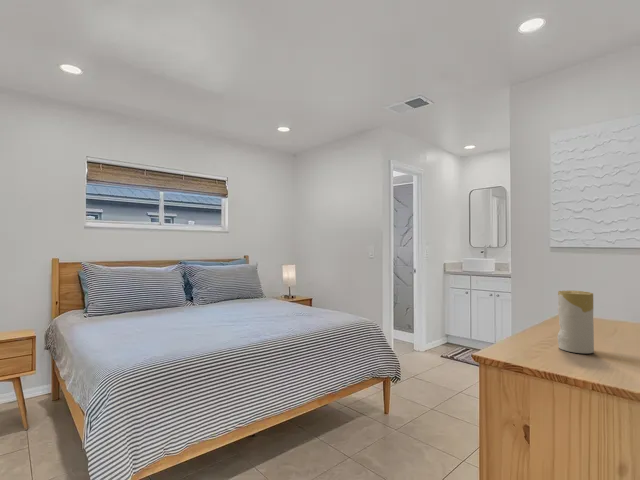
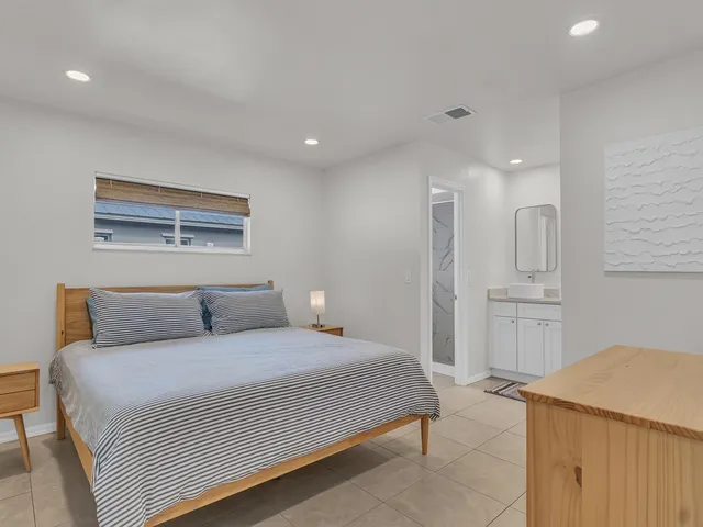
- candle [556,290,595,354]
